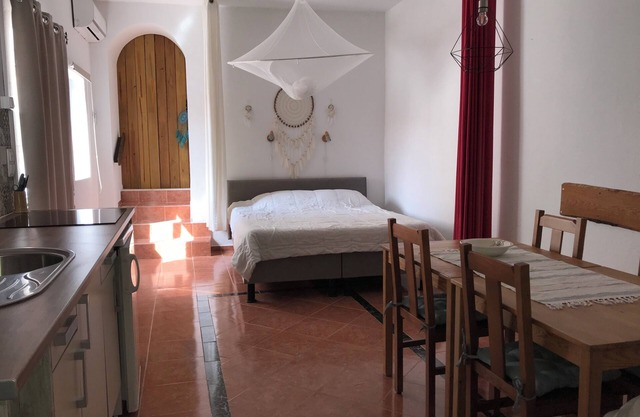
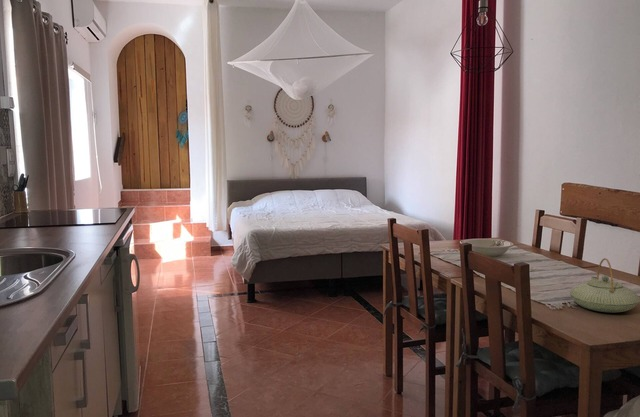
+ teapot [569,257,640,313]
